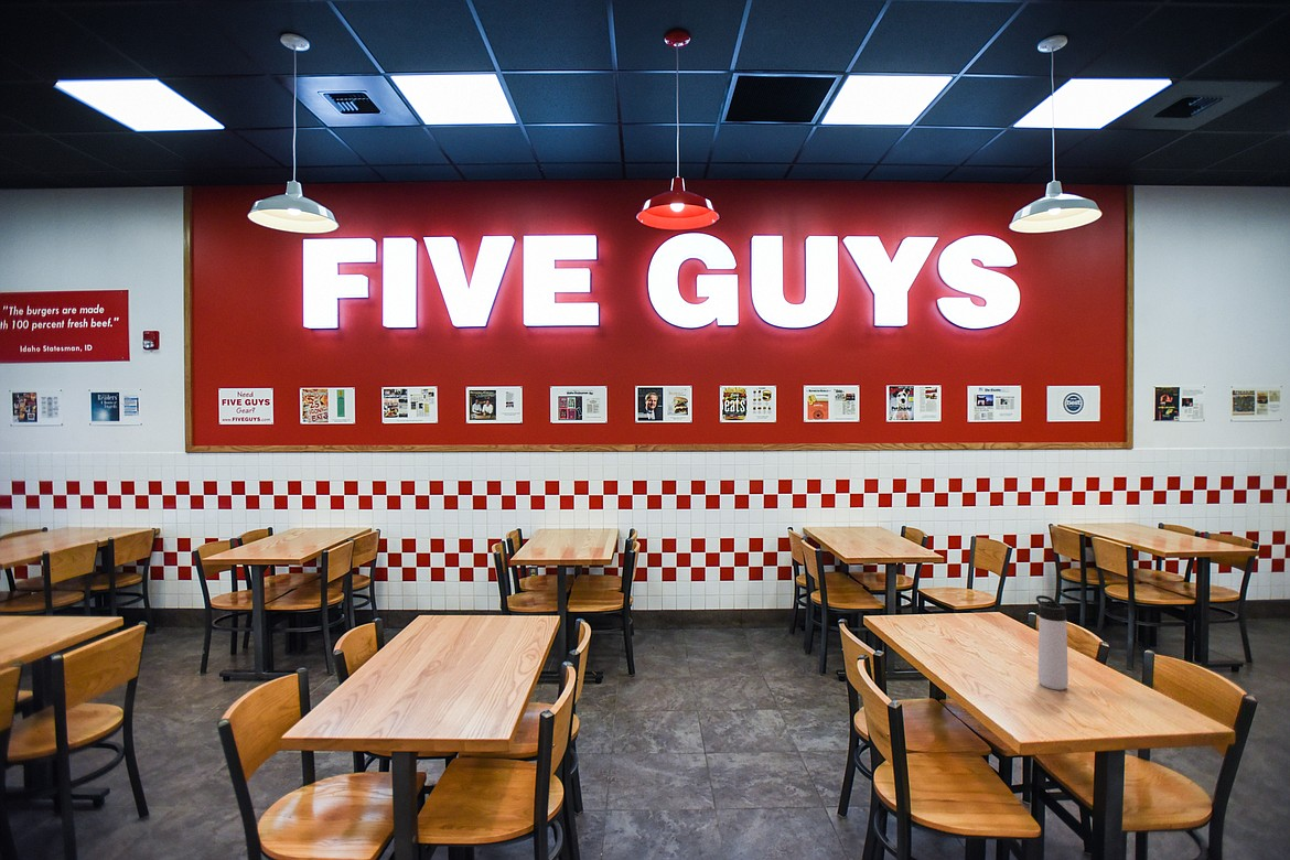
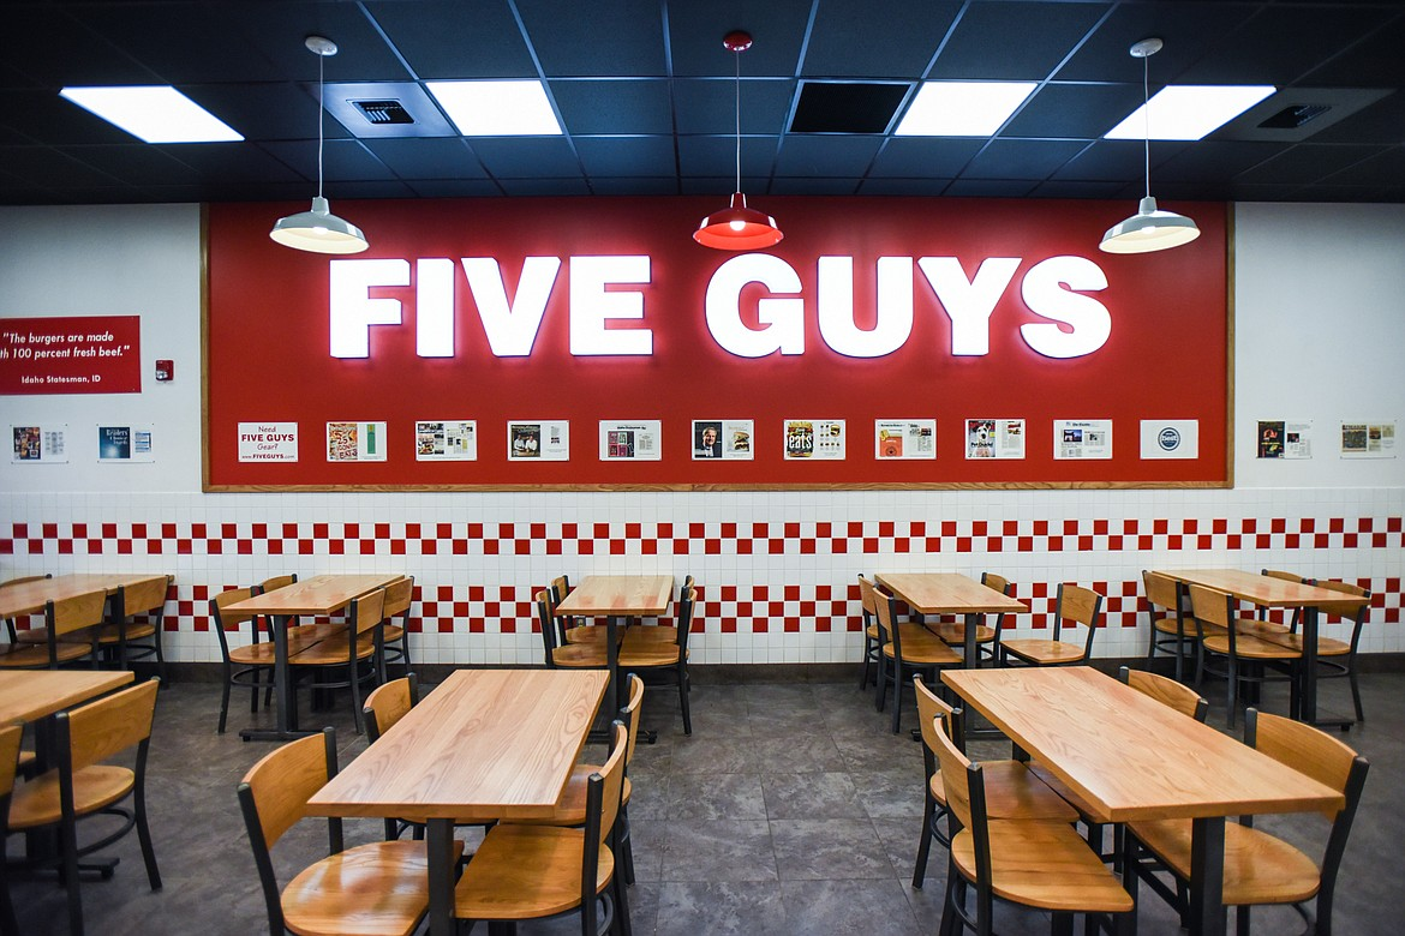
- thermos bottle [1035,594,1069,691]
